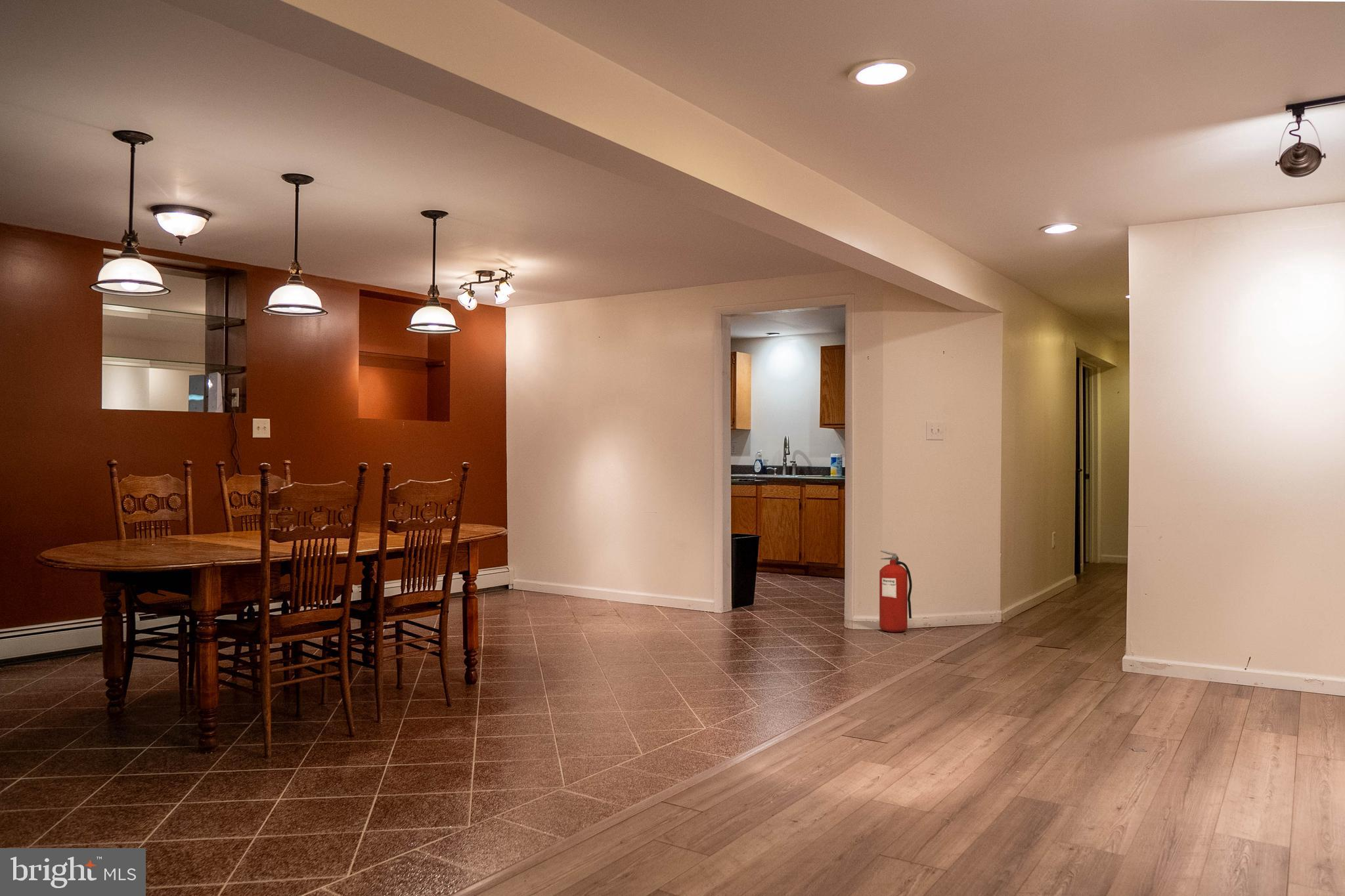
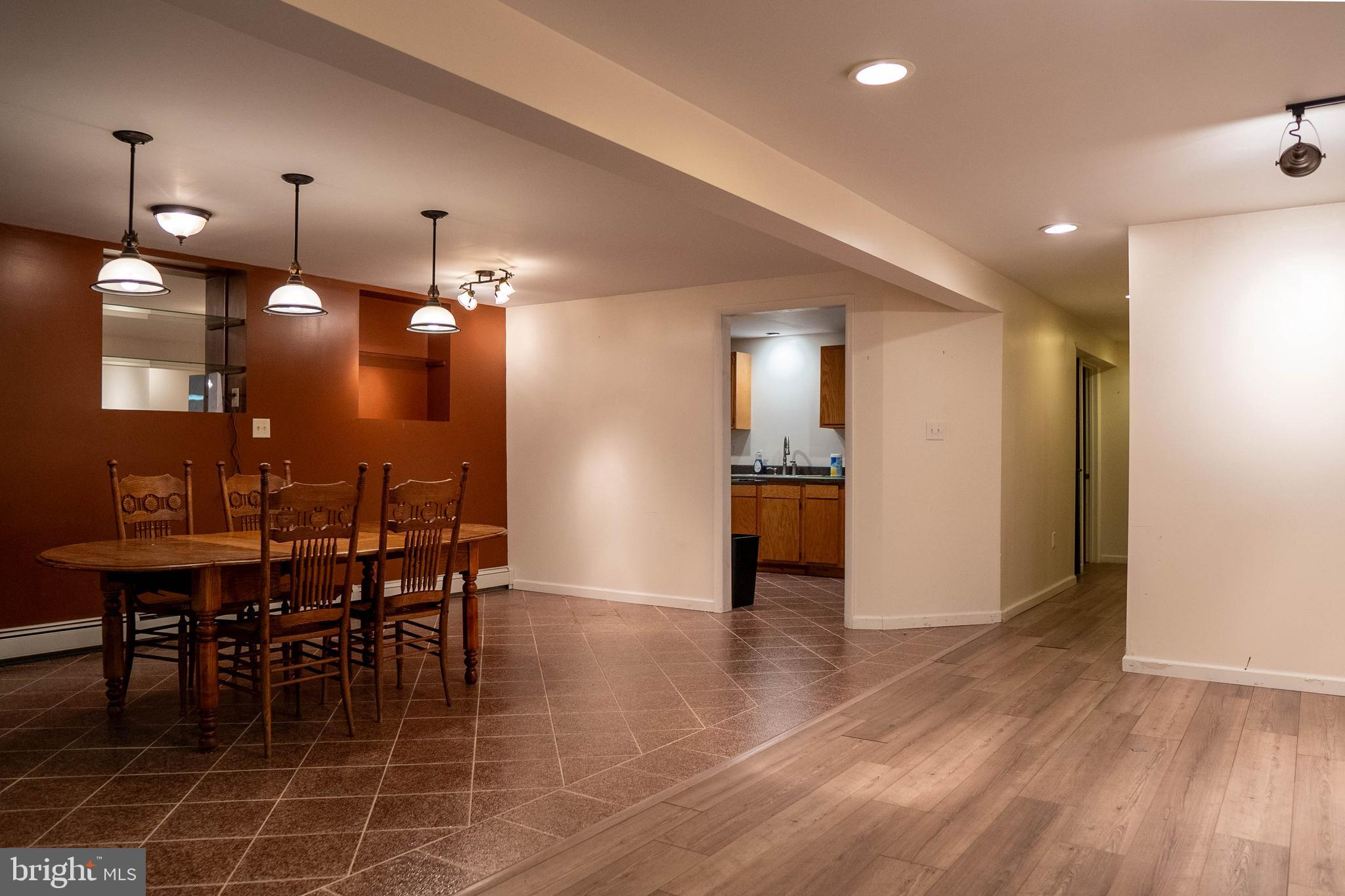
- fire extinguisher [879,549,913,633]
